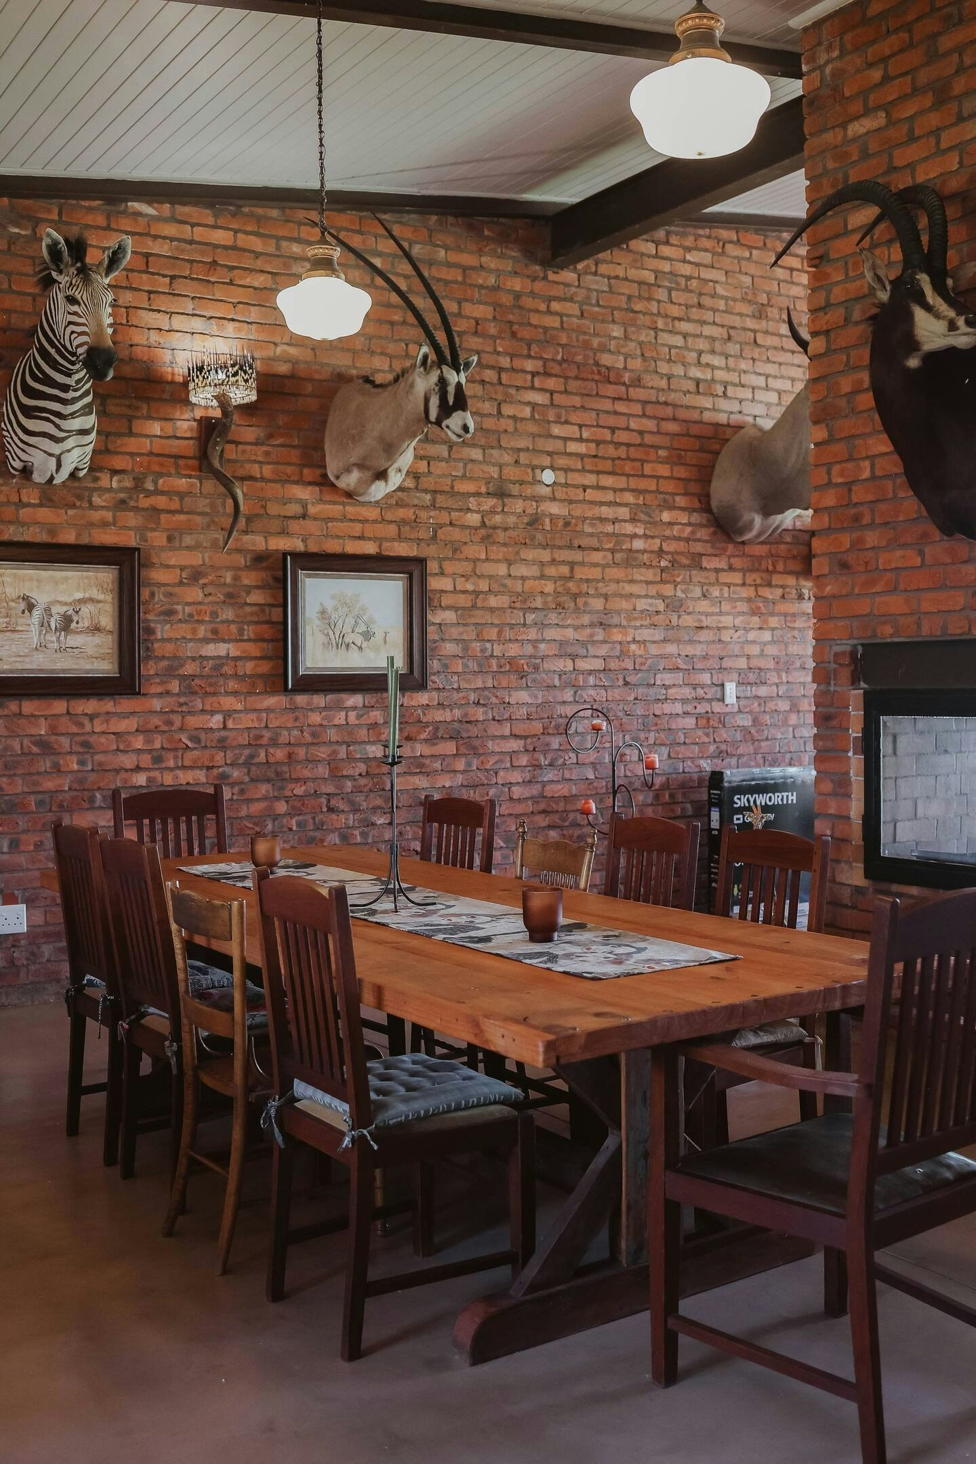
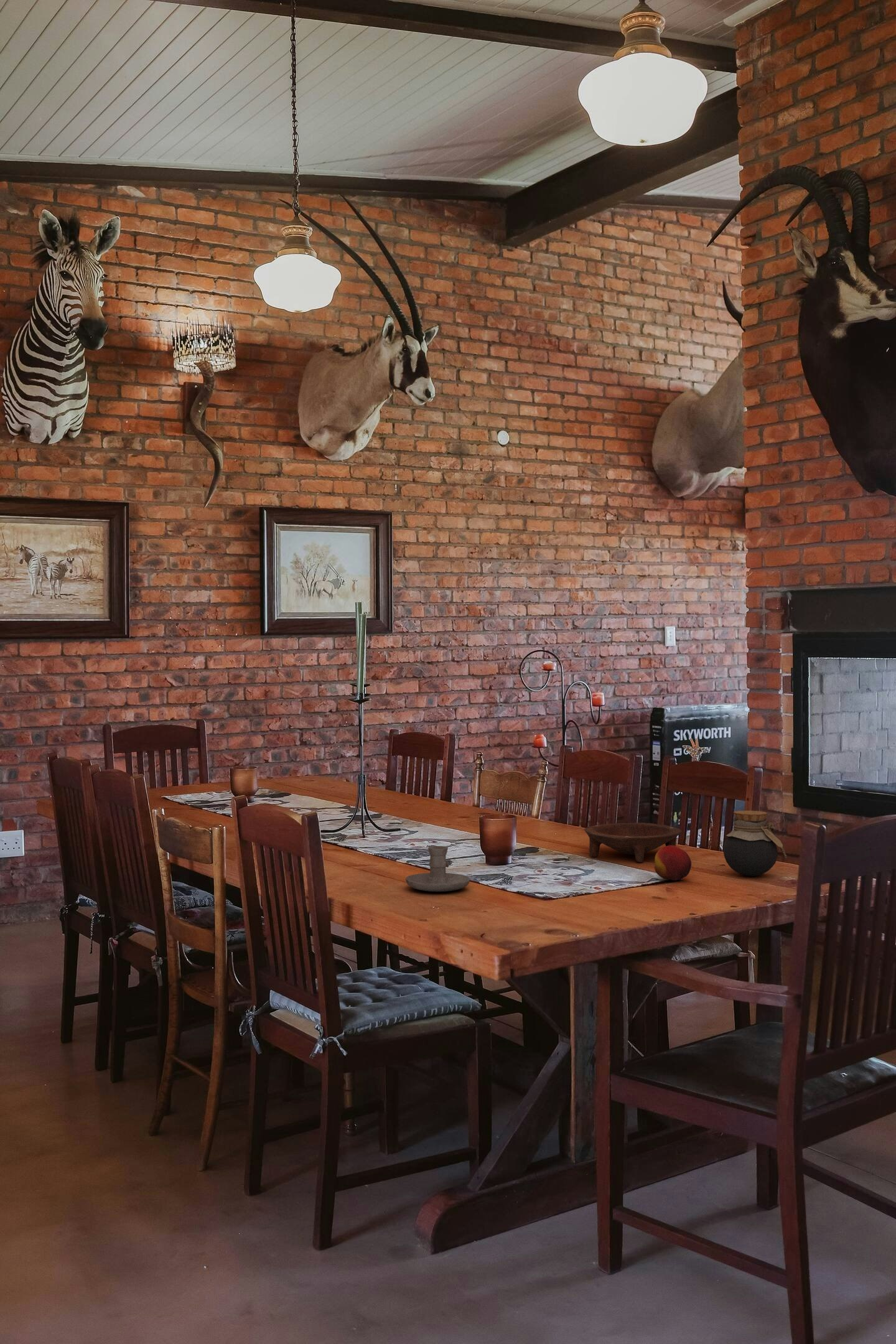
+ candle holder [405,846,471,892]
+ bowl [584,822,683,863]
+ jar [723,810,788,877]
+ fruit [654,846,692,881]
